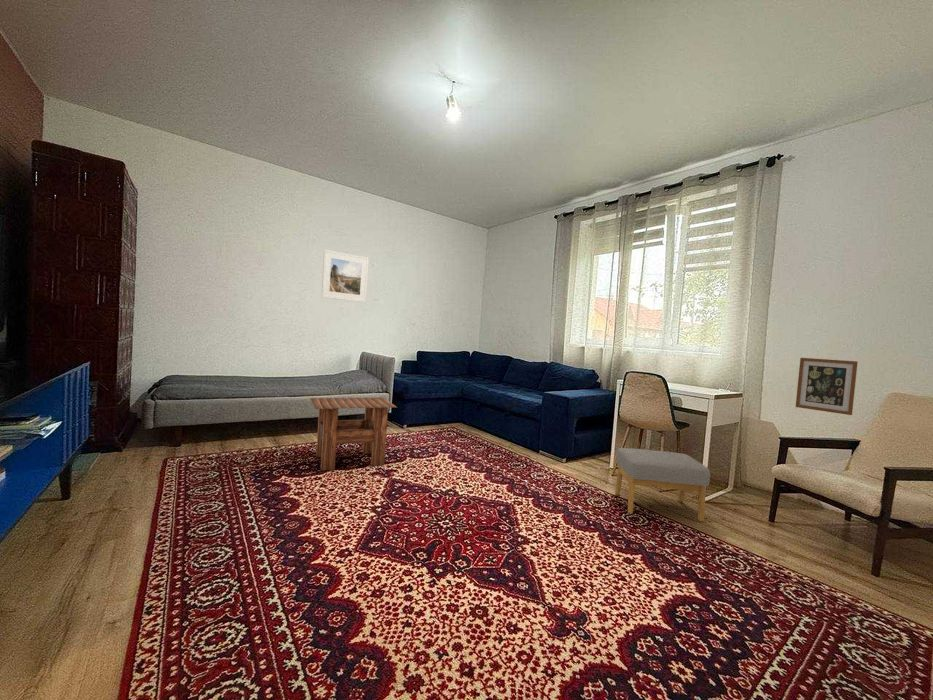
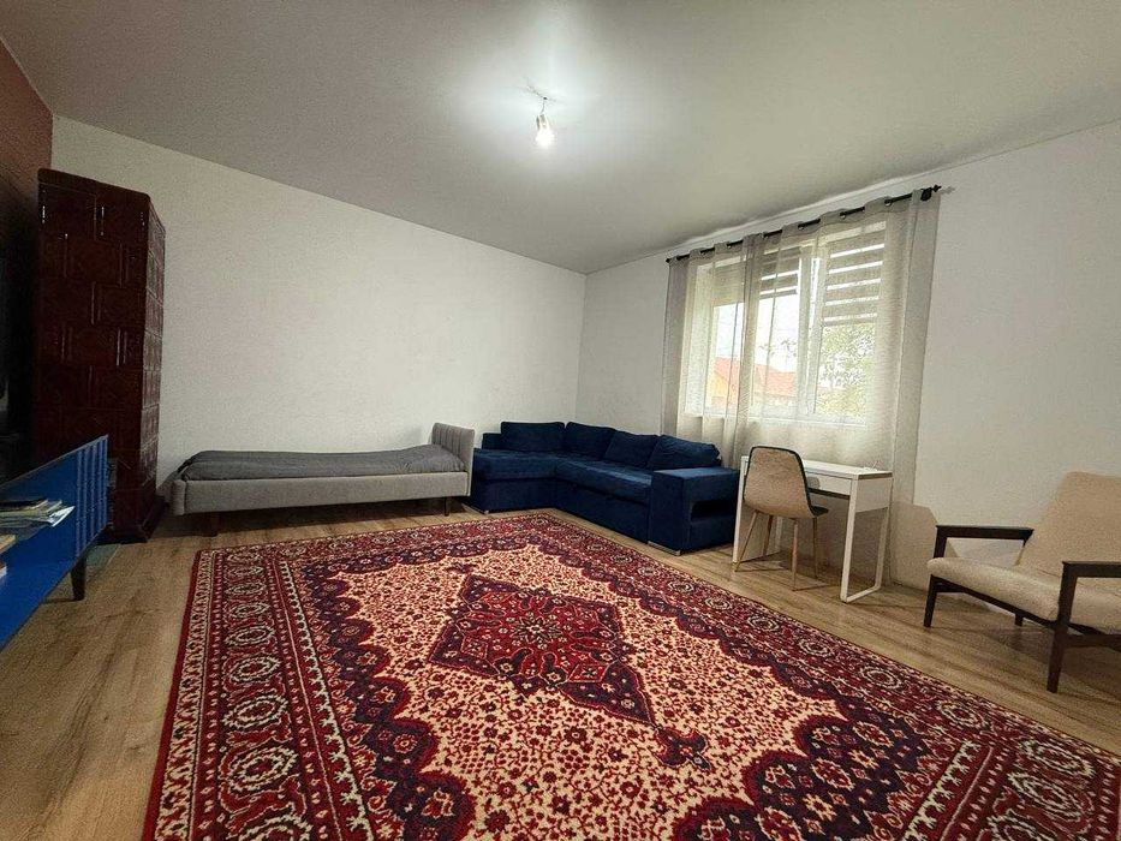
- side table [309,397,397,472]
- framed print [321,249,370,304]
- wall art [795,357,859,416]
- footstool [614,447,711,523]
